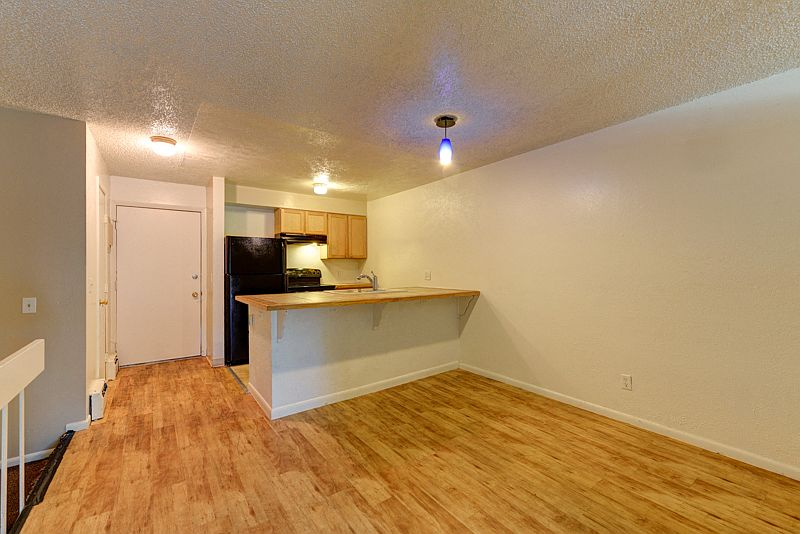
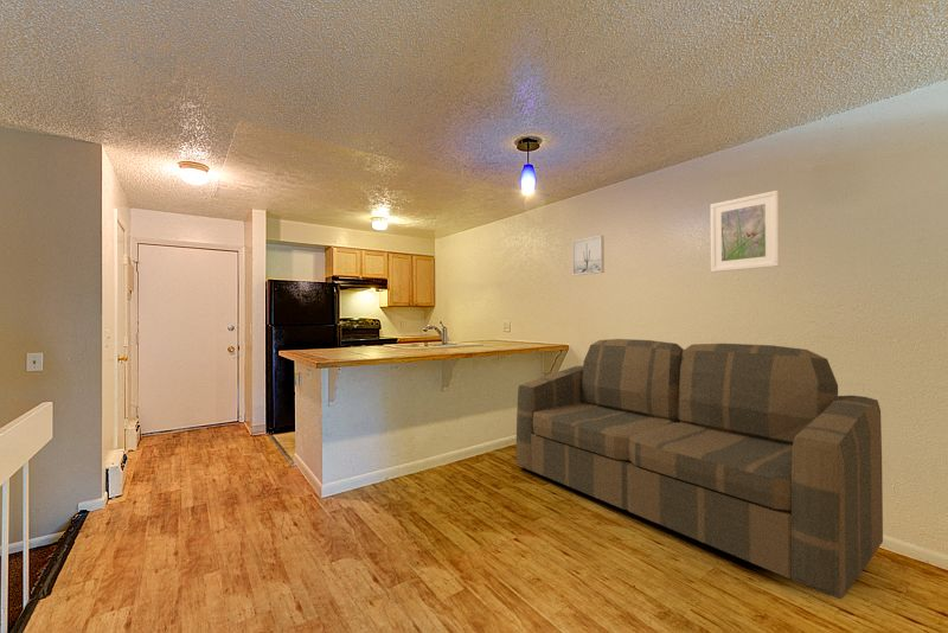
+ wall art [571,235,606,276]
+ sofa [515,338,884,601]
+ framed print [710,190,781,273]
